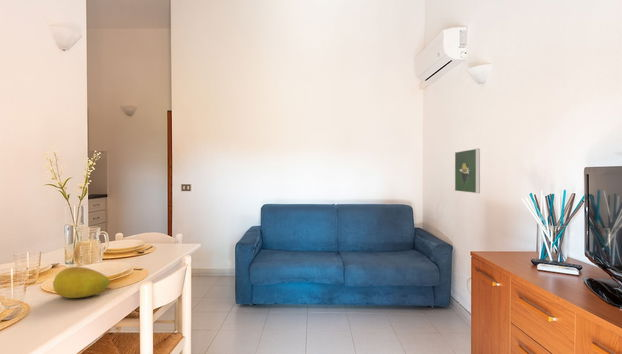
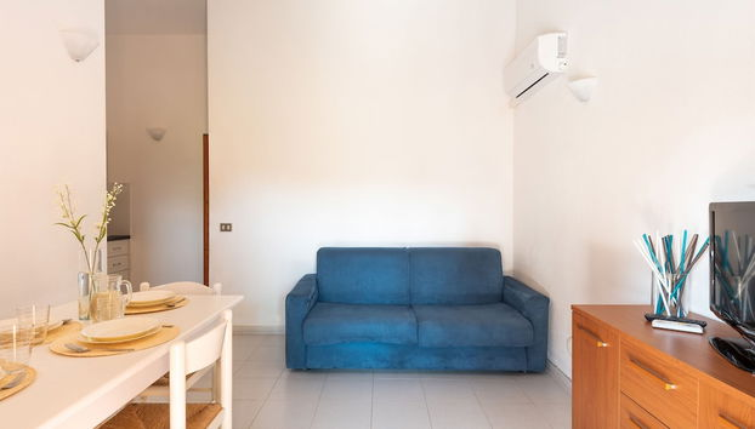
- fruit [52,266,111,299]
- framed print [454,148,481,194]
